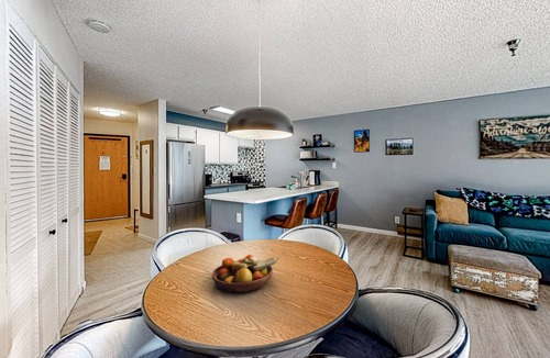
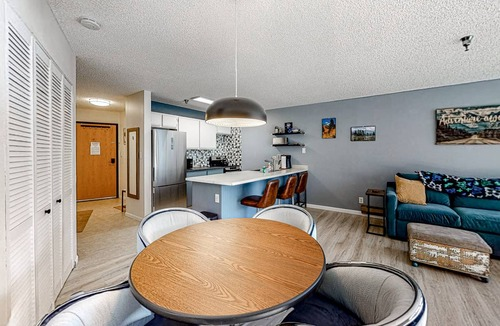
- fruit bowl [211,254,279,294]
